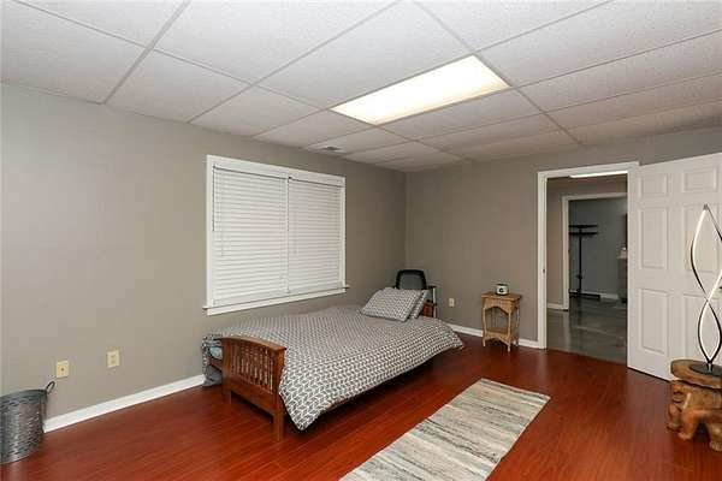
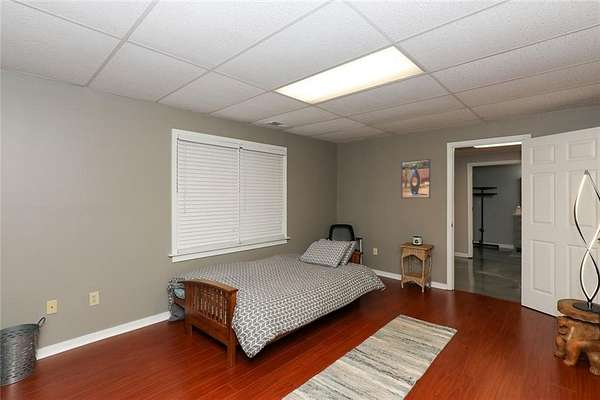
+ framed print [400,158,431,199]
